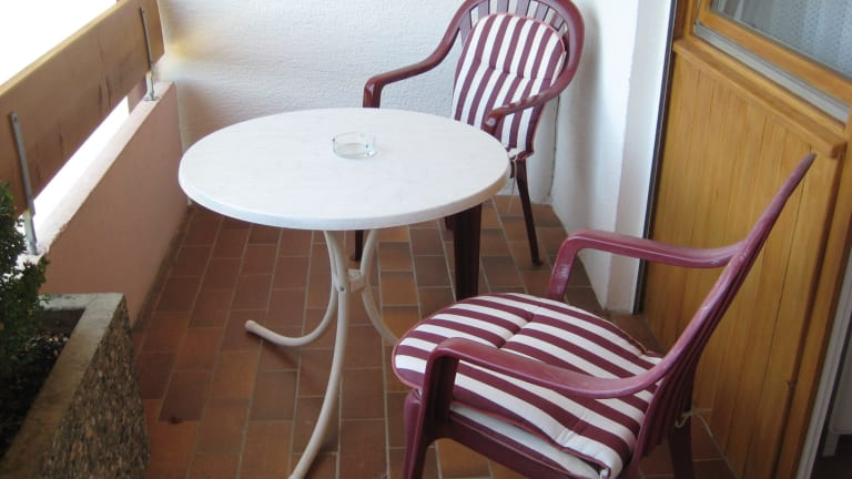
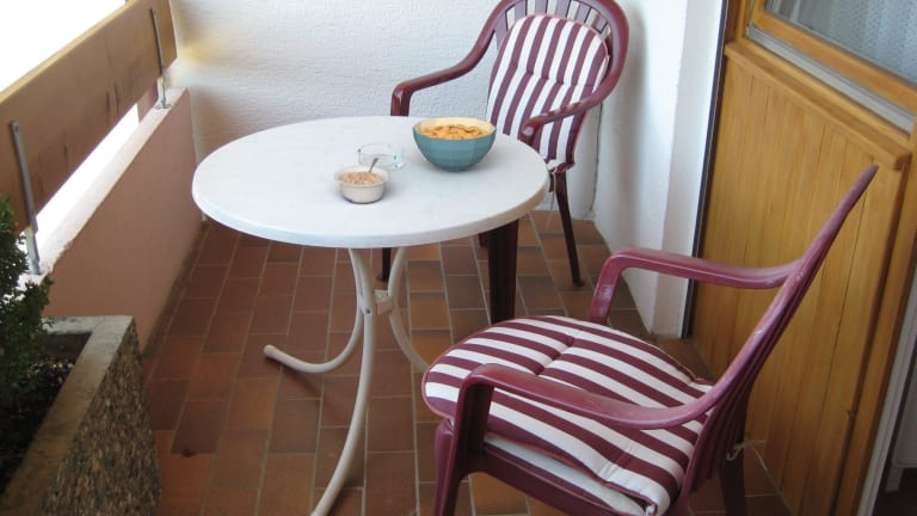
+ cereal bowl [411,116,498,172]
+ legume [332,156,392,204]
